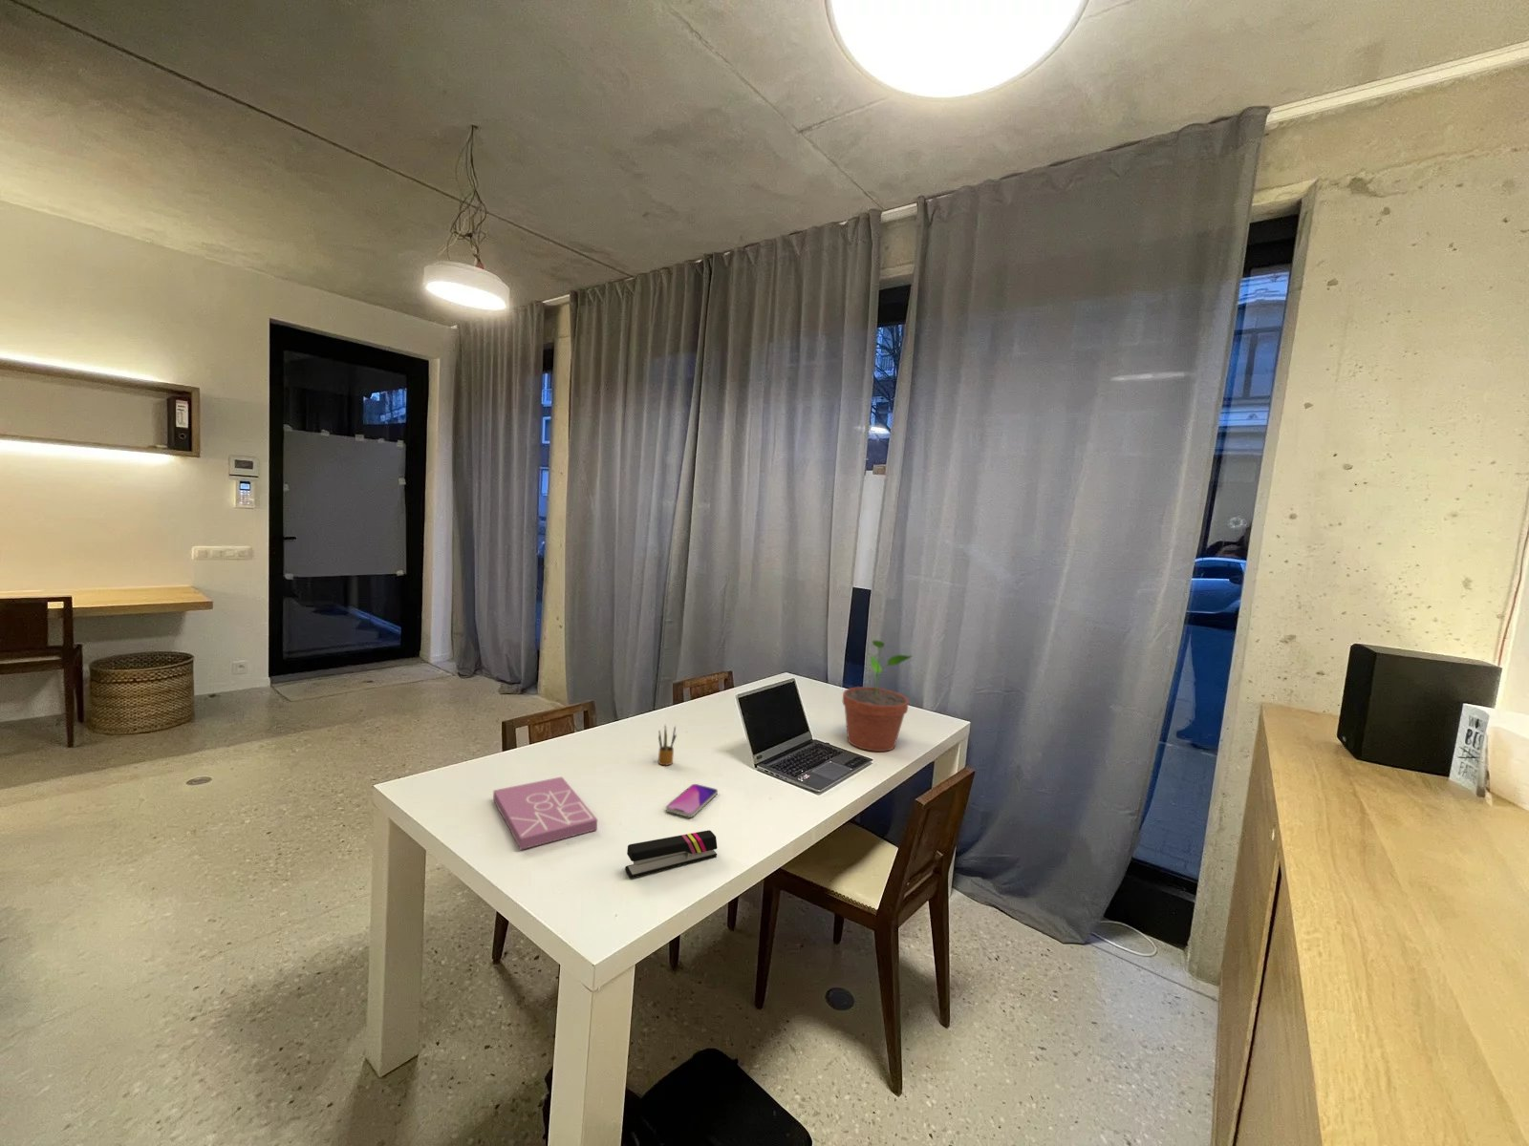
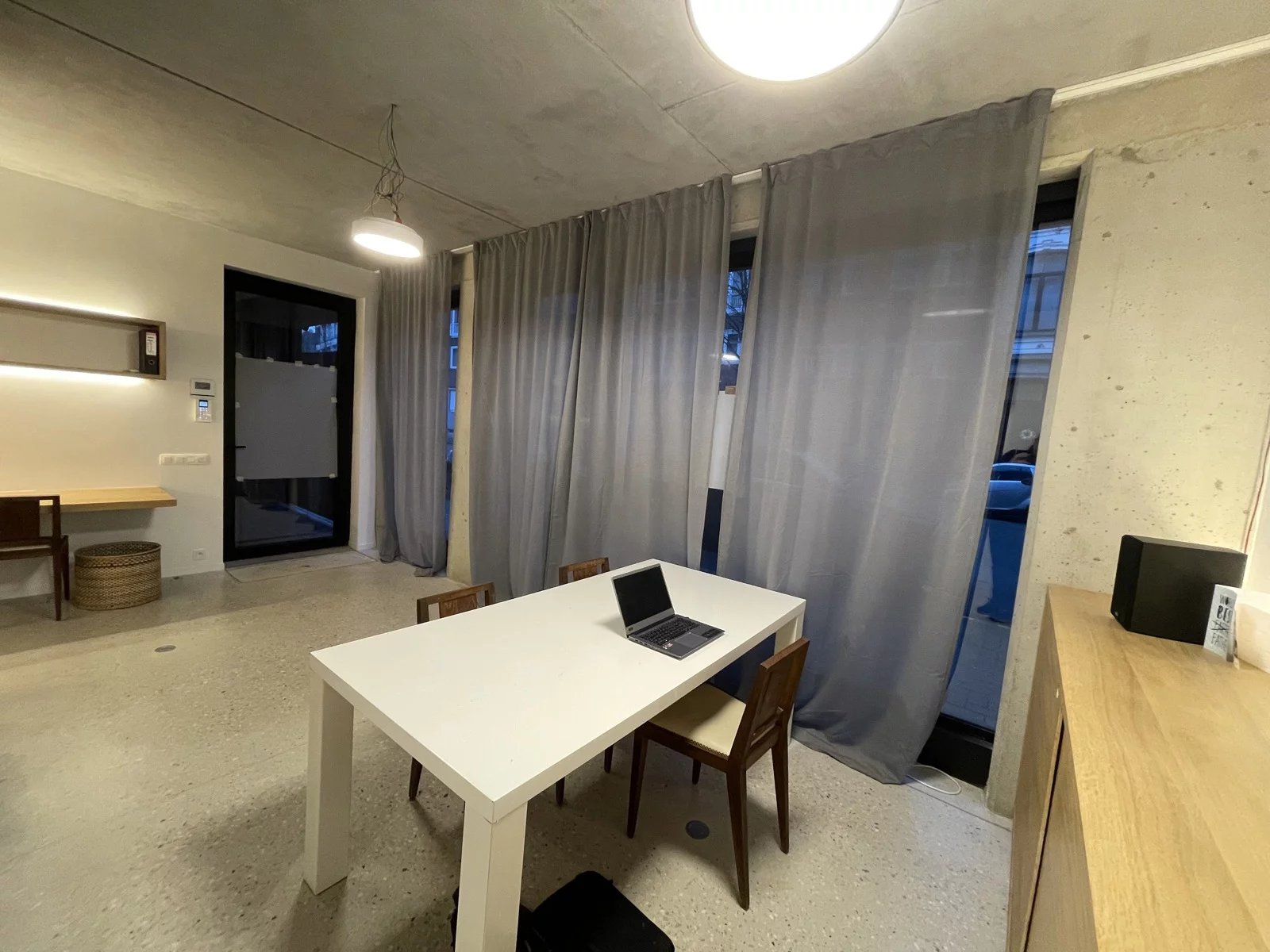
- stapler [624,829,718,880]
- potted plant [842,639,913,752]
- book [492,775,598,851]
- smartphone [665,784,719,819]
- pencil box [657,723,678,766]
